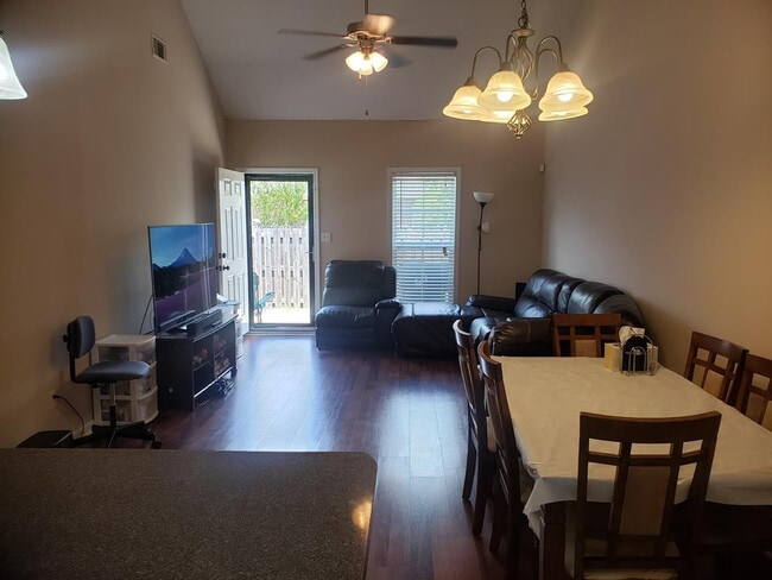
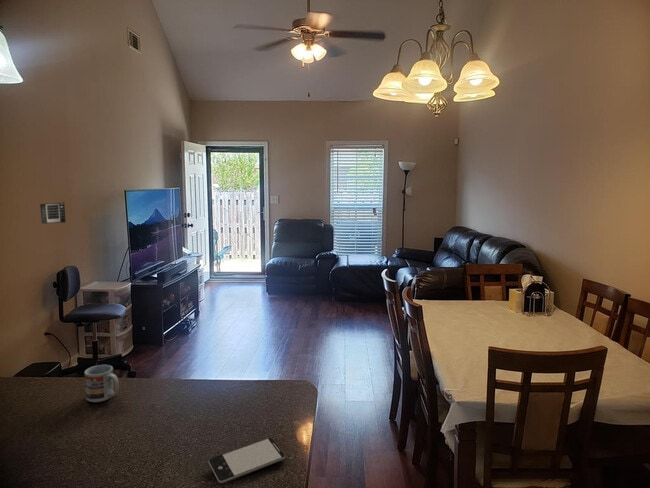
+ calendar [38,202,67,225]
+ smartphone [207,437,286,485]
+ cup [83,364,120,403]
